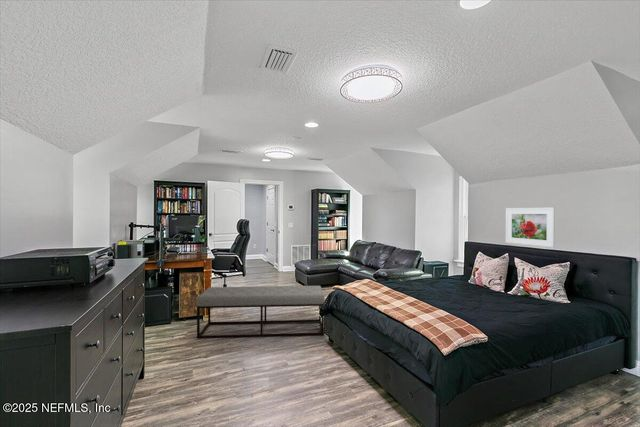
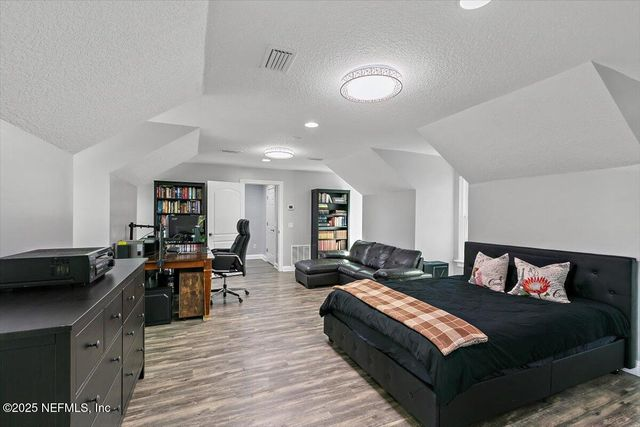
- bench [195,285,326,339]
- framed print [505,207,556,248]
